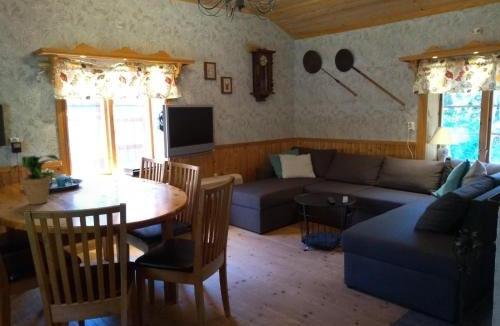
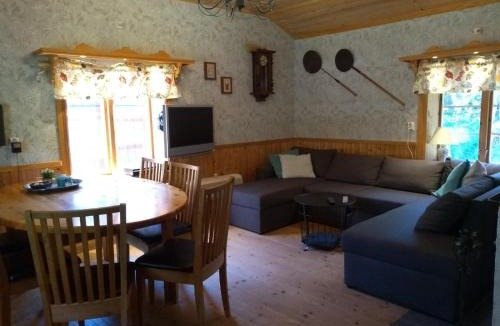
- potted plant [8,154,63,205]
